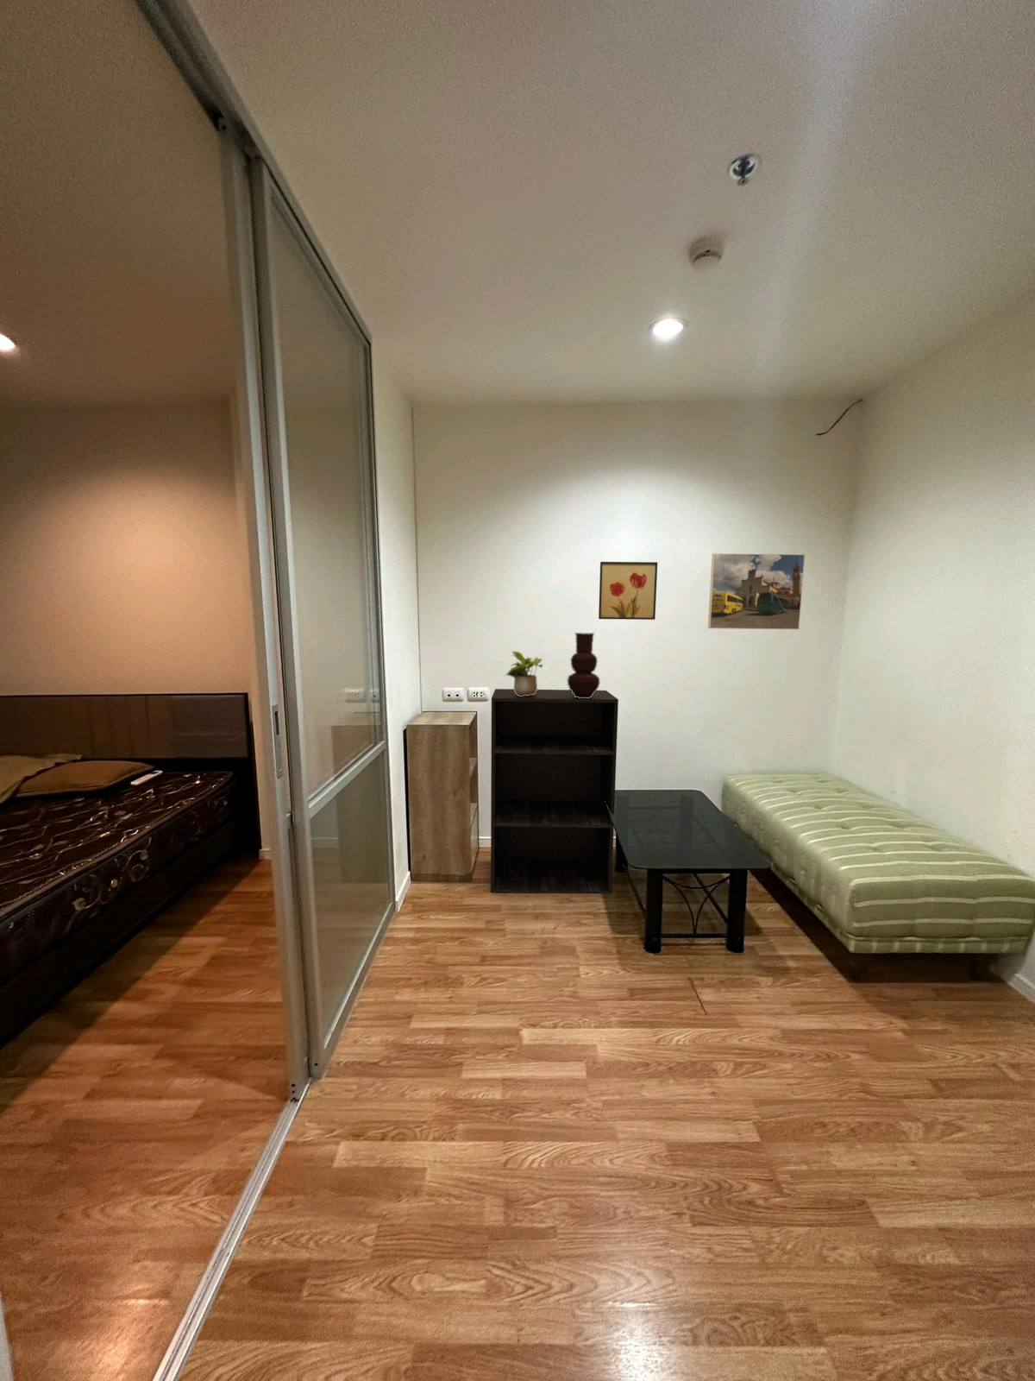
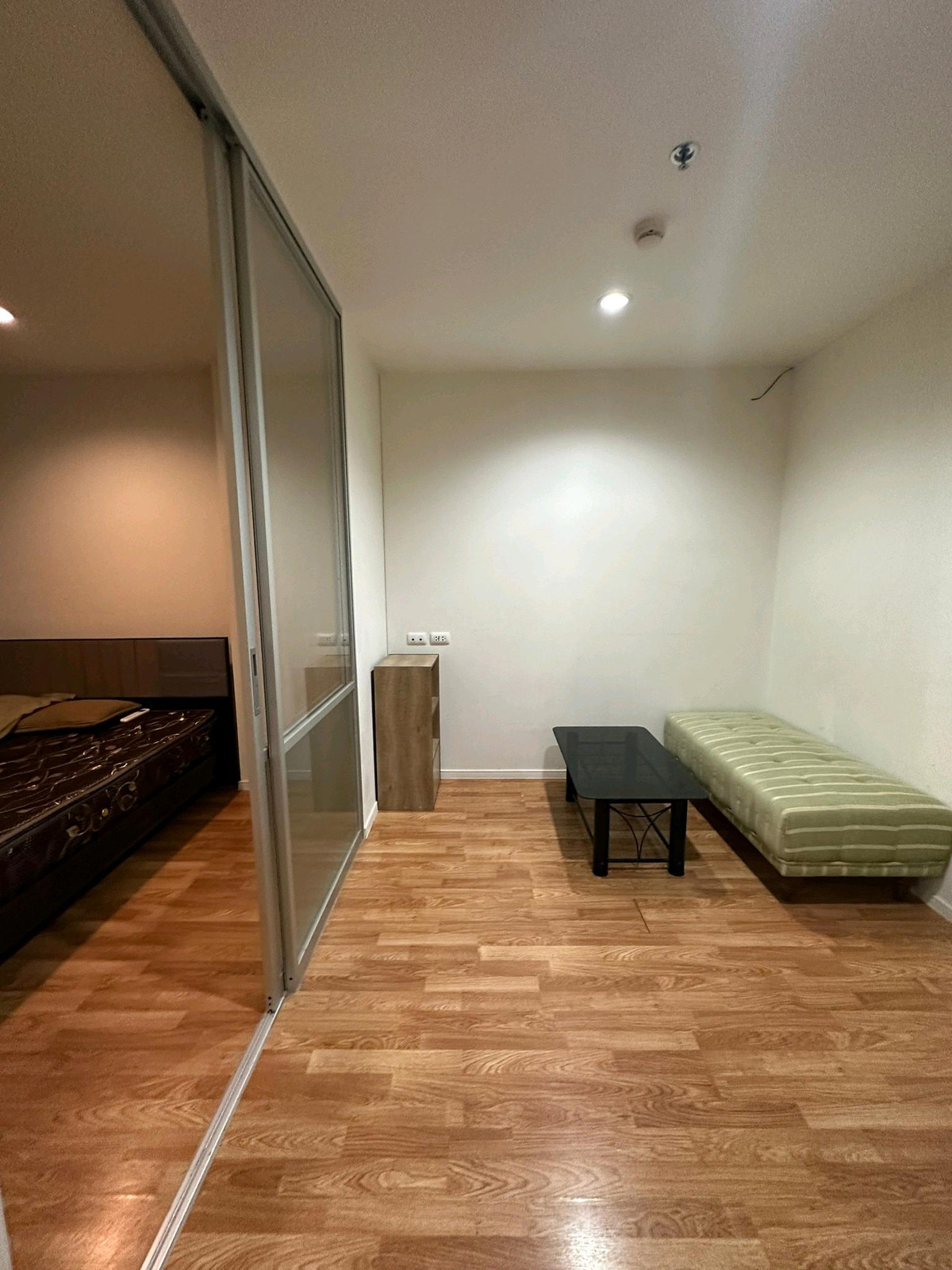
- wall art [598,561,658,621]
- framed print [708,552,806,630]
- bookshelf [490,688,620,895]
- vase [565,632,601,698]
- potted plant [503,650,544,697]
